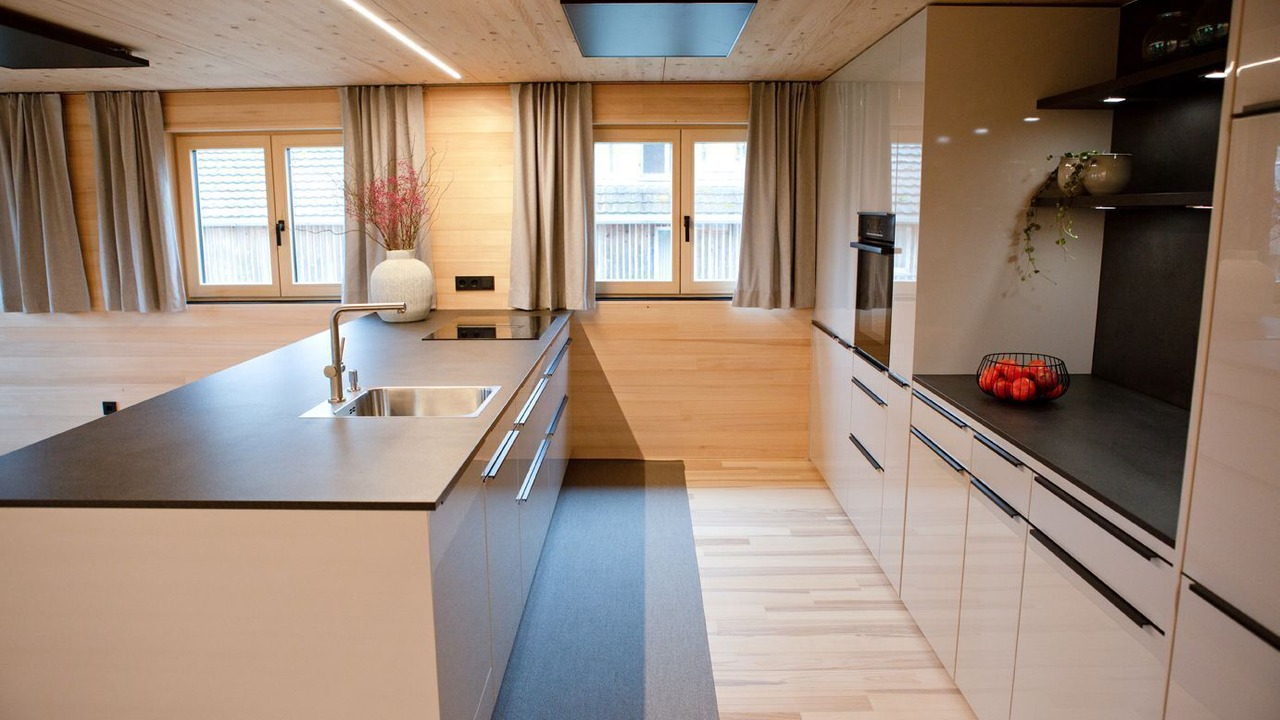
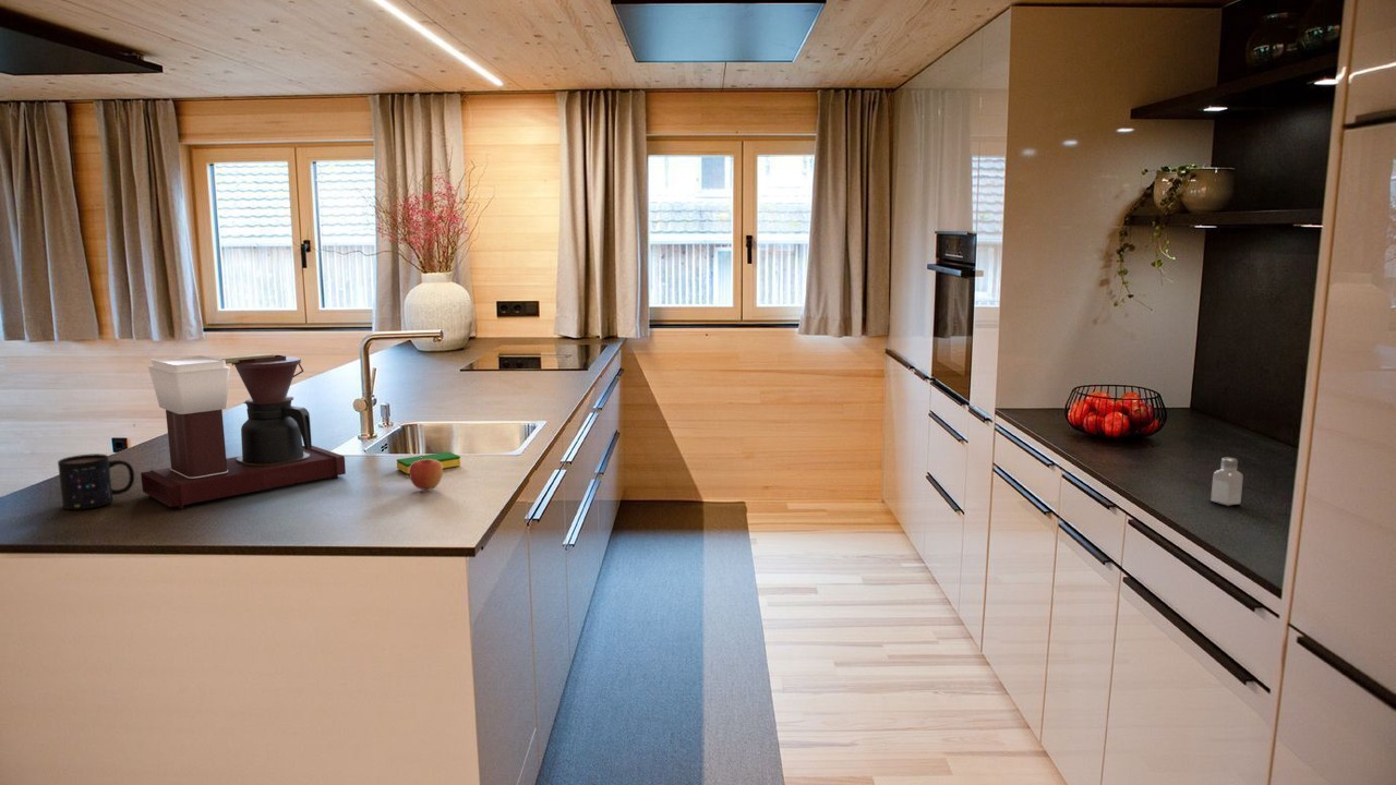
+ dish sponge [396,450,461,475]
+ saltshaker [1210,456,1243,507]
+ coffee maker [140,353,347,509]
+ apple [408,457,444,493]
+ mug [57,452,135,510]
